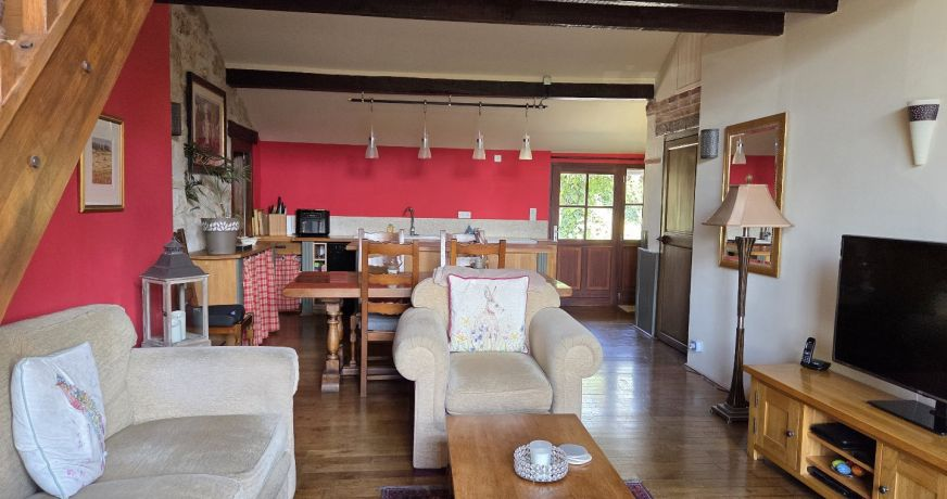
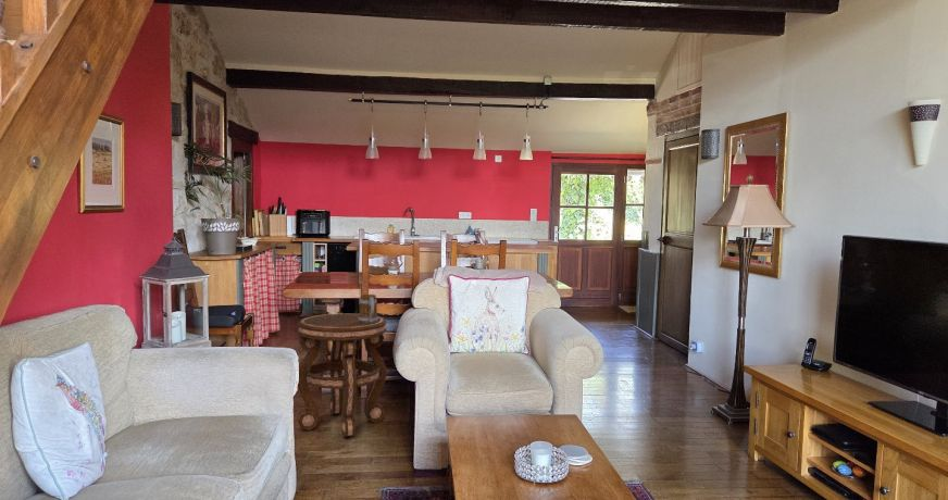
+ mug [359,293,379,324]
+ side table [296,312,388,438]
